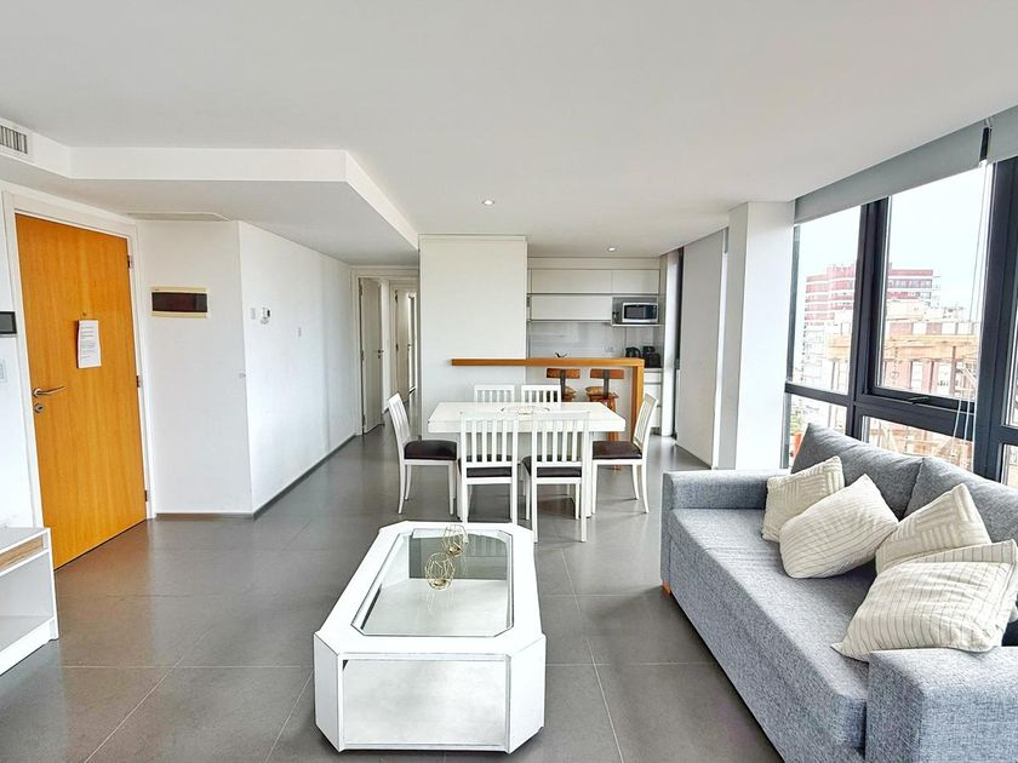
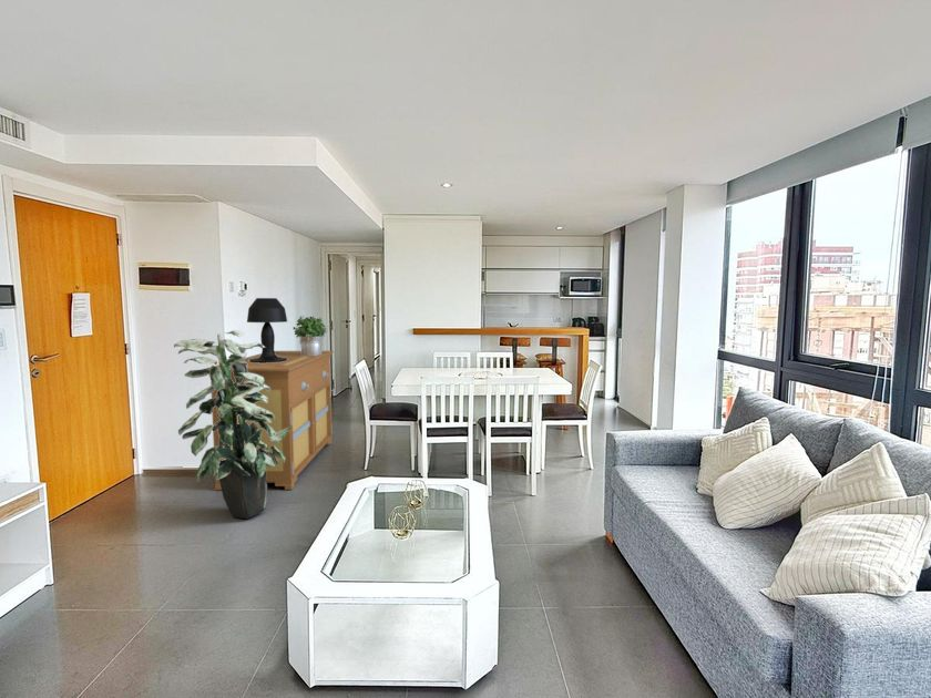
+ table lamp [246,297,288,363]
+ indoor plant [173,329,291,520]
+ potted plant [291,315,327,356]
+ sideboard [204,350,335,491]
